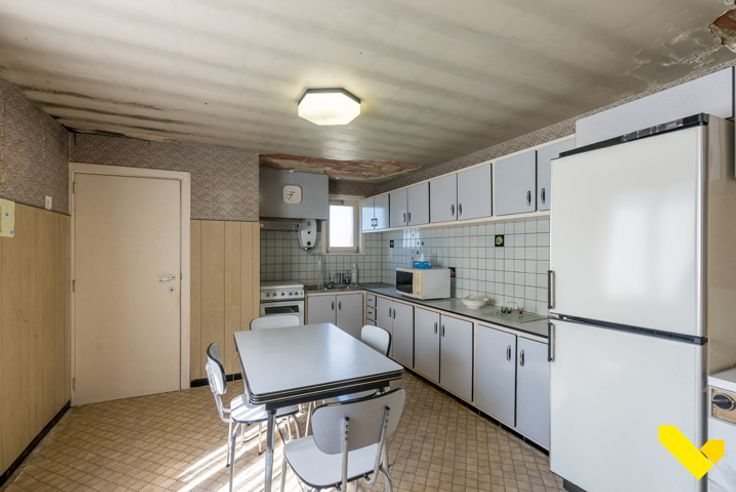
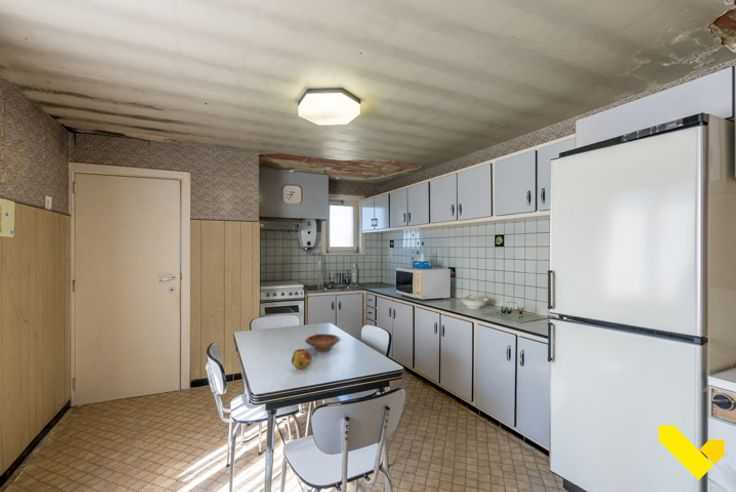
+ fruit [290,348,313,370]
+ bowl [304,333,341,353]
